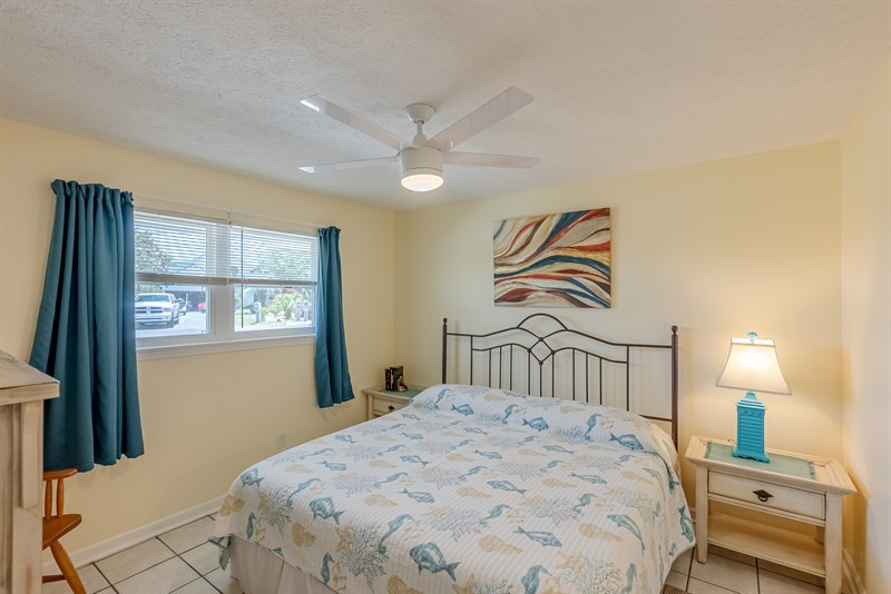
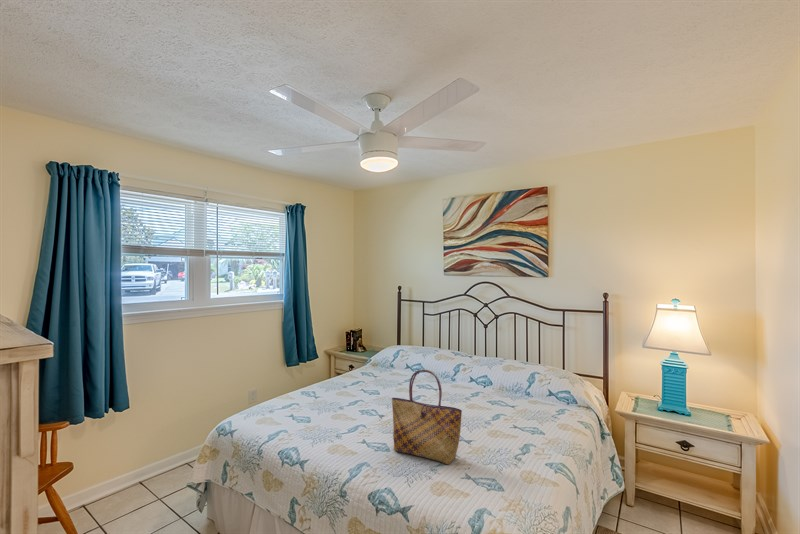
+ tote bag [391,368,463,465]
